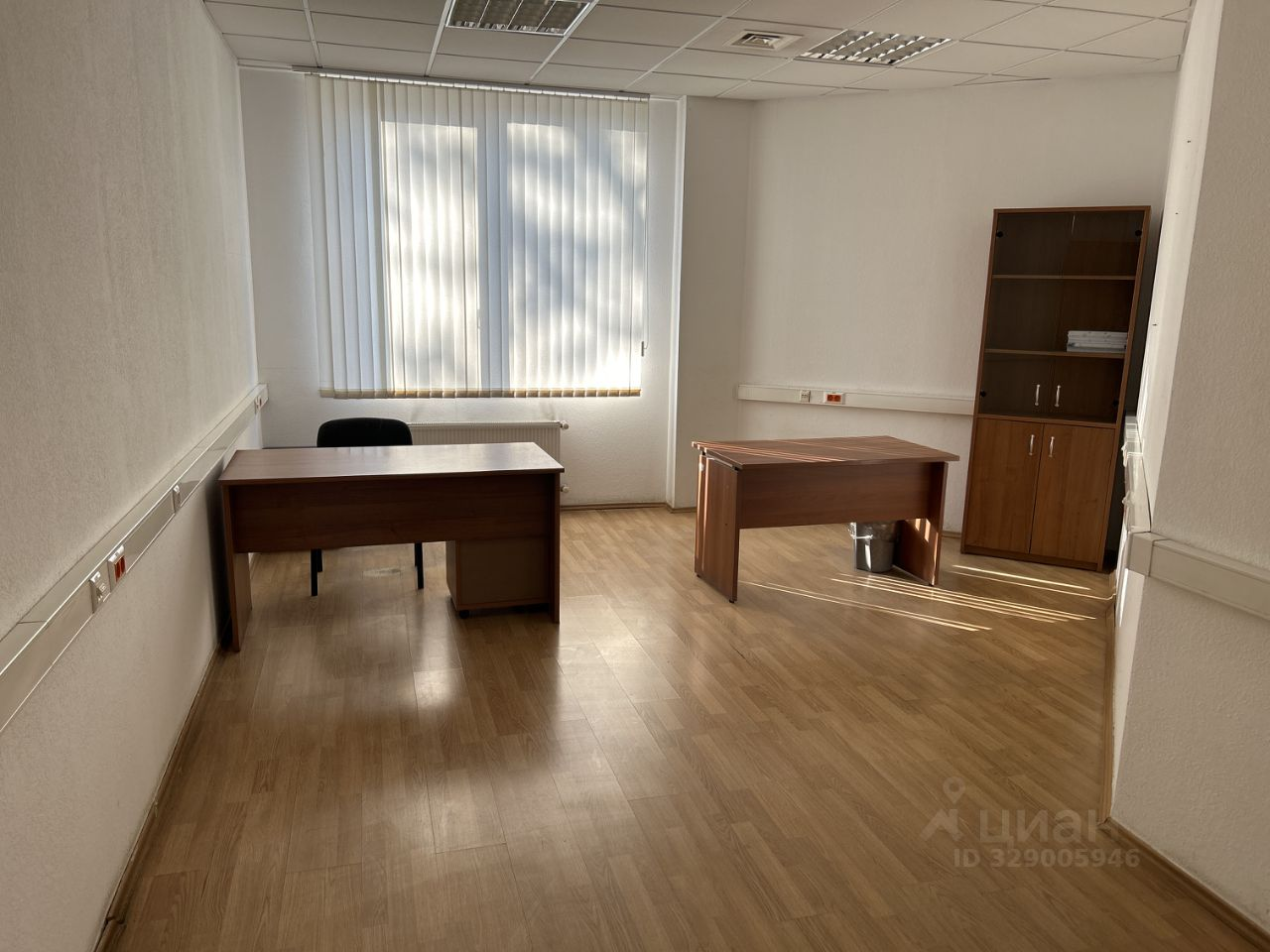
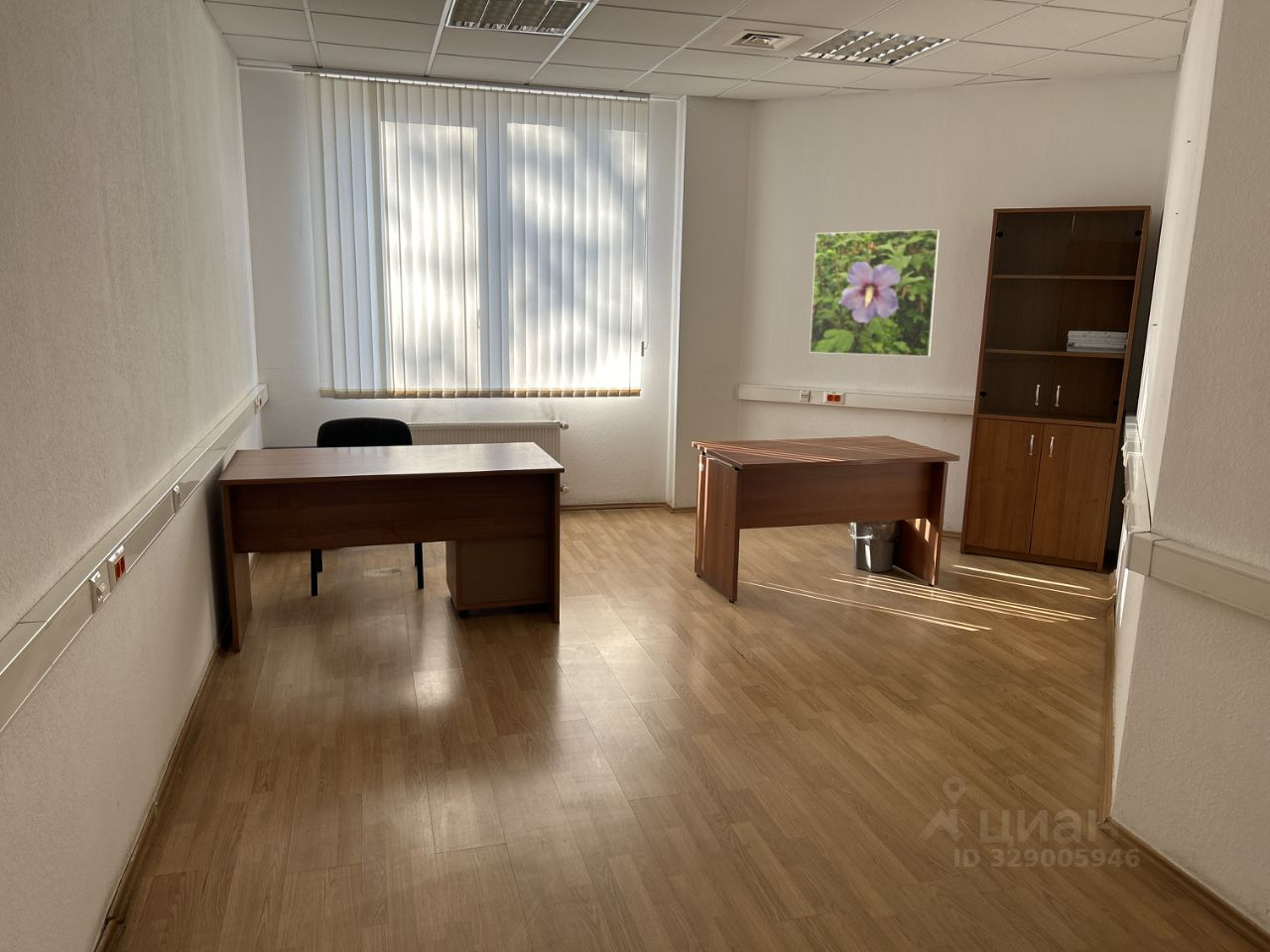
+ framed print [809,228,941,358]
